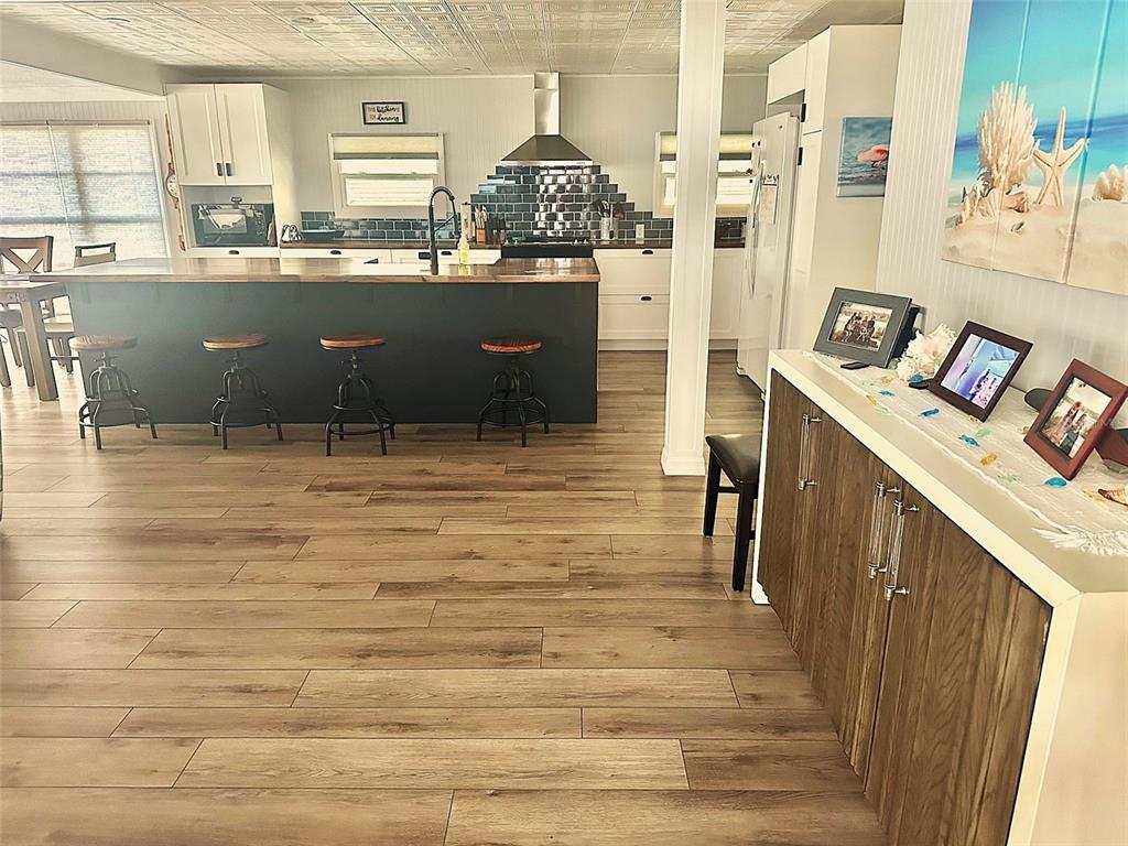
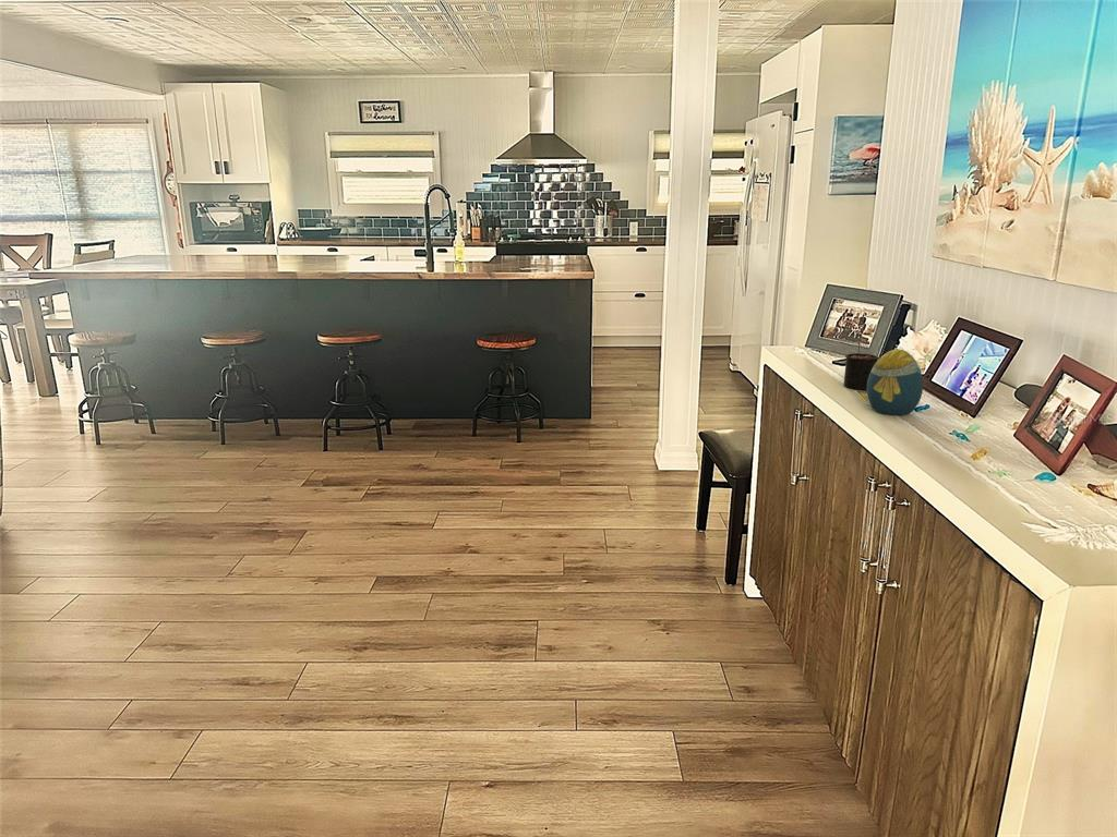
+ candle [843,342,880,390]
+ decorative egg [866,348,924,416]
